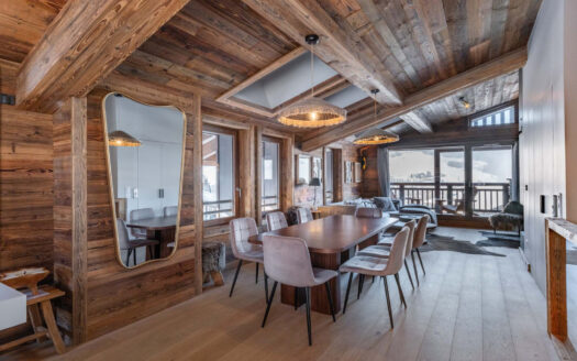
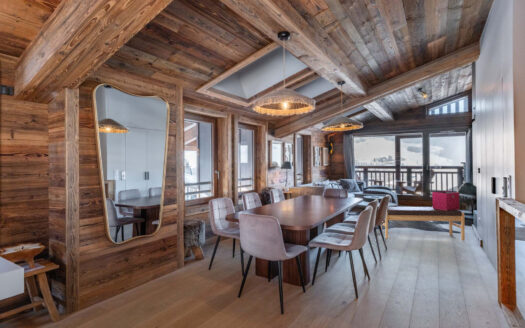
+ bench [381,206,466,242]
+ storage bin [431,190,460,211]
